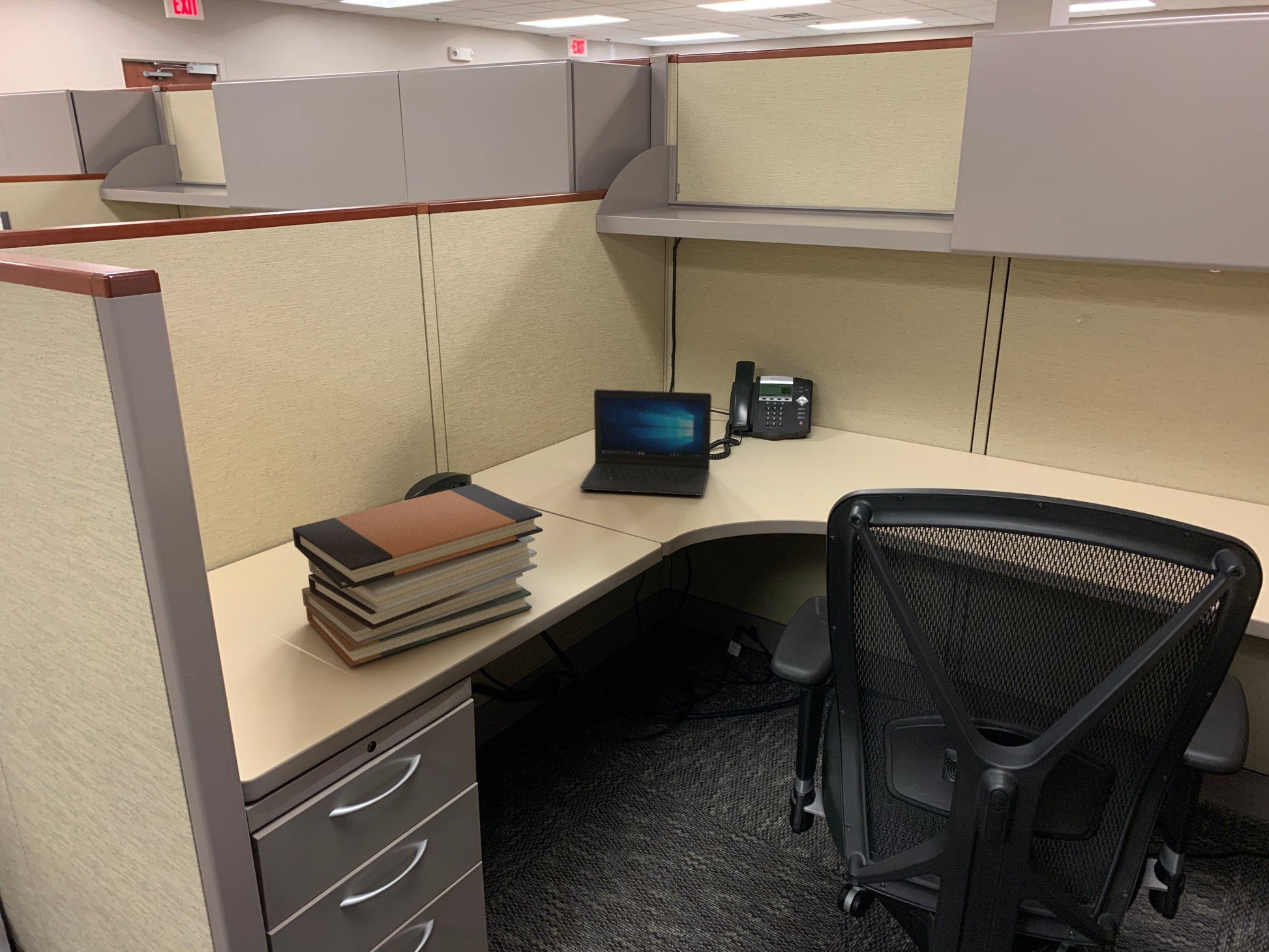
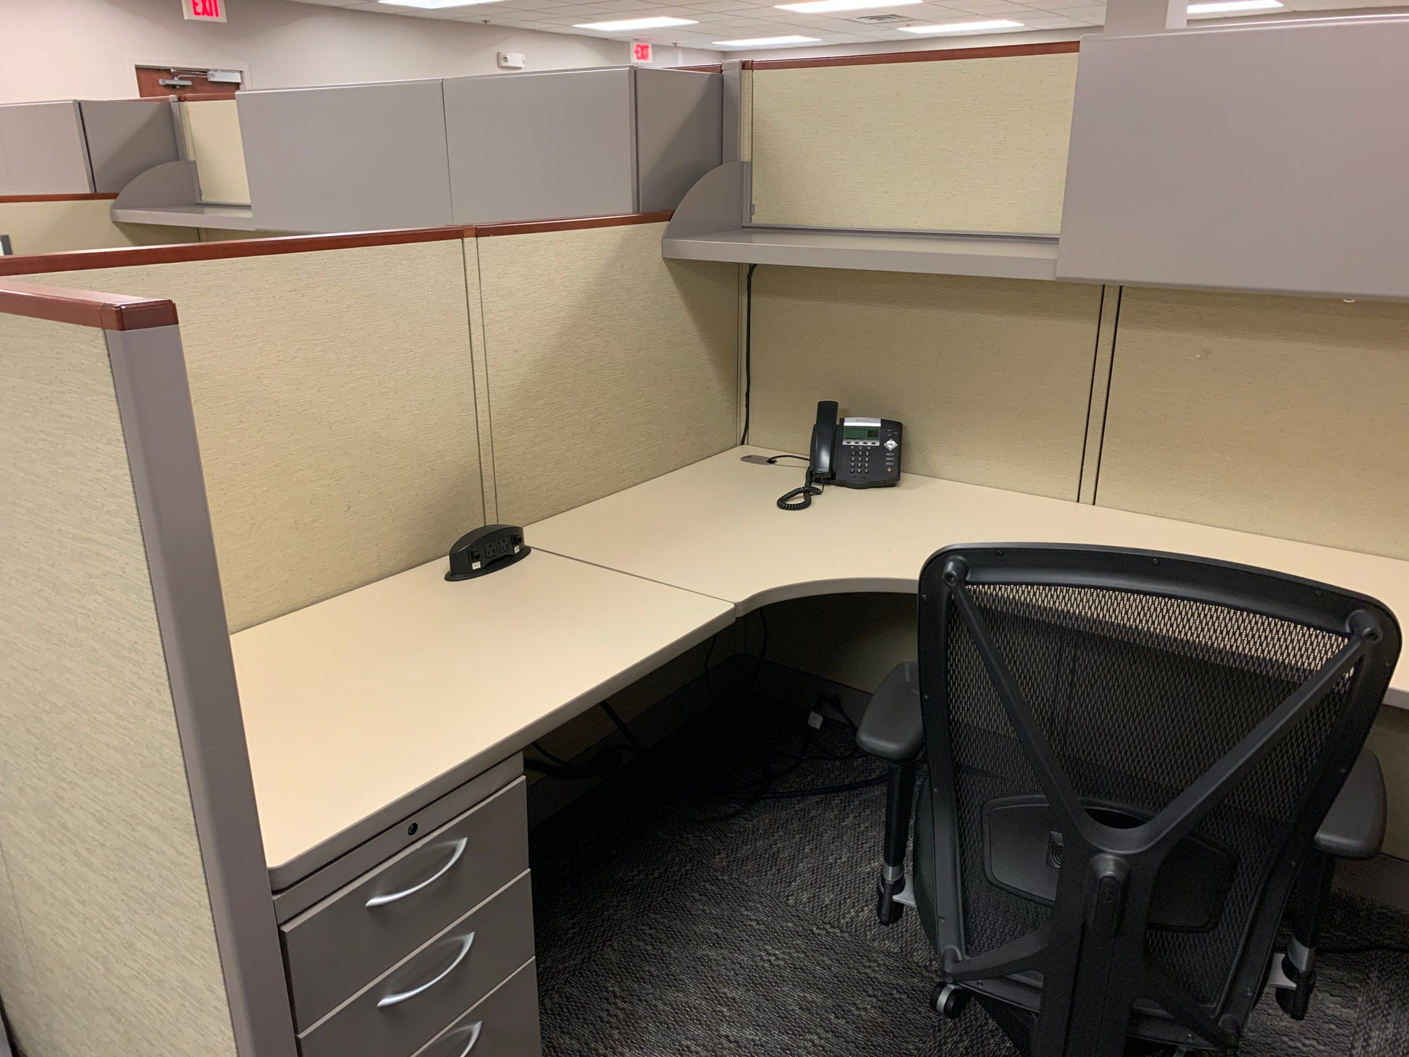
- laptop [579,389,712,496]
- book stack [292,483,543,667]
